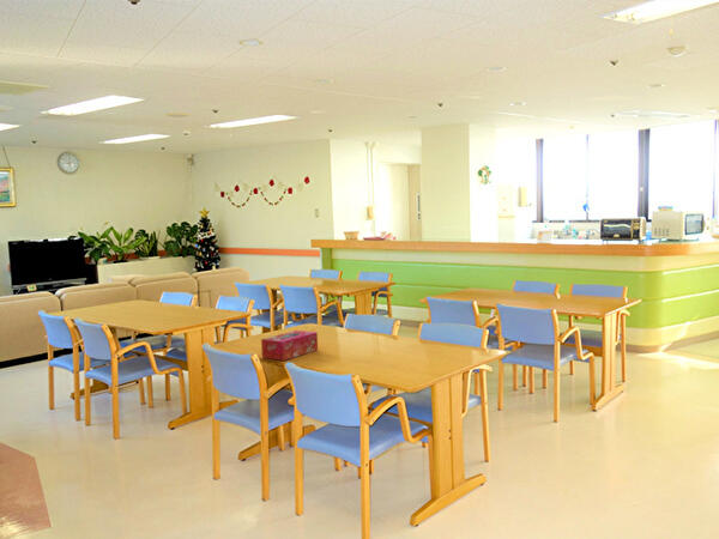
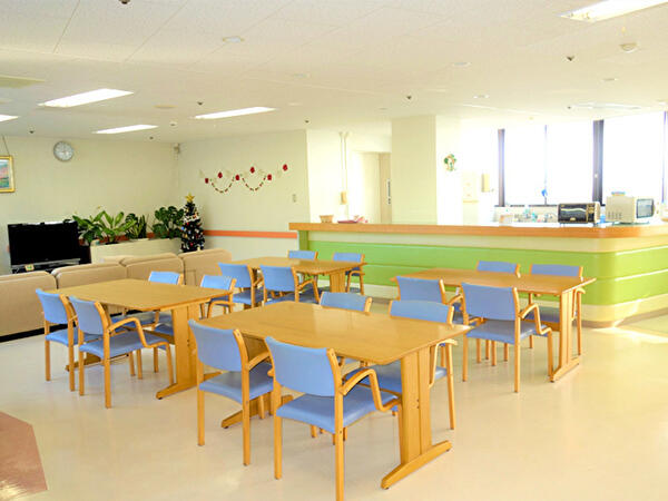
- tissue box [260,329,319,362]
